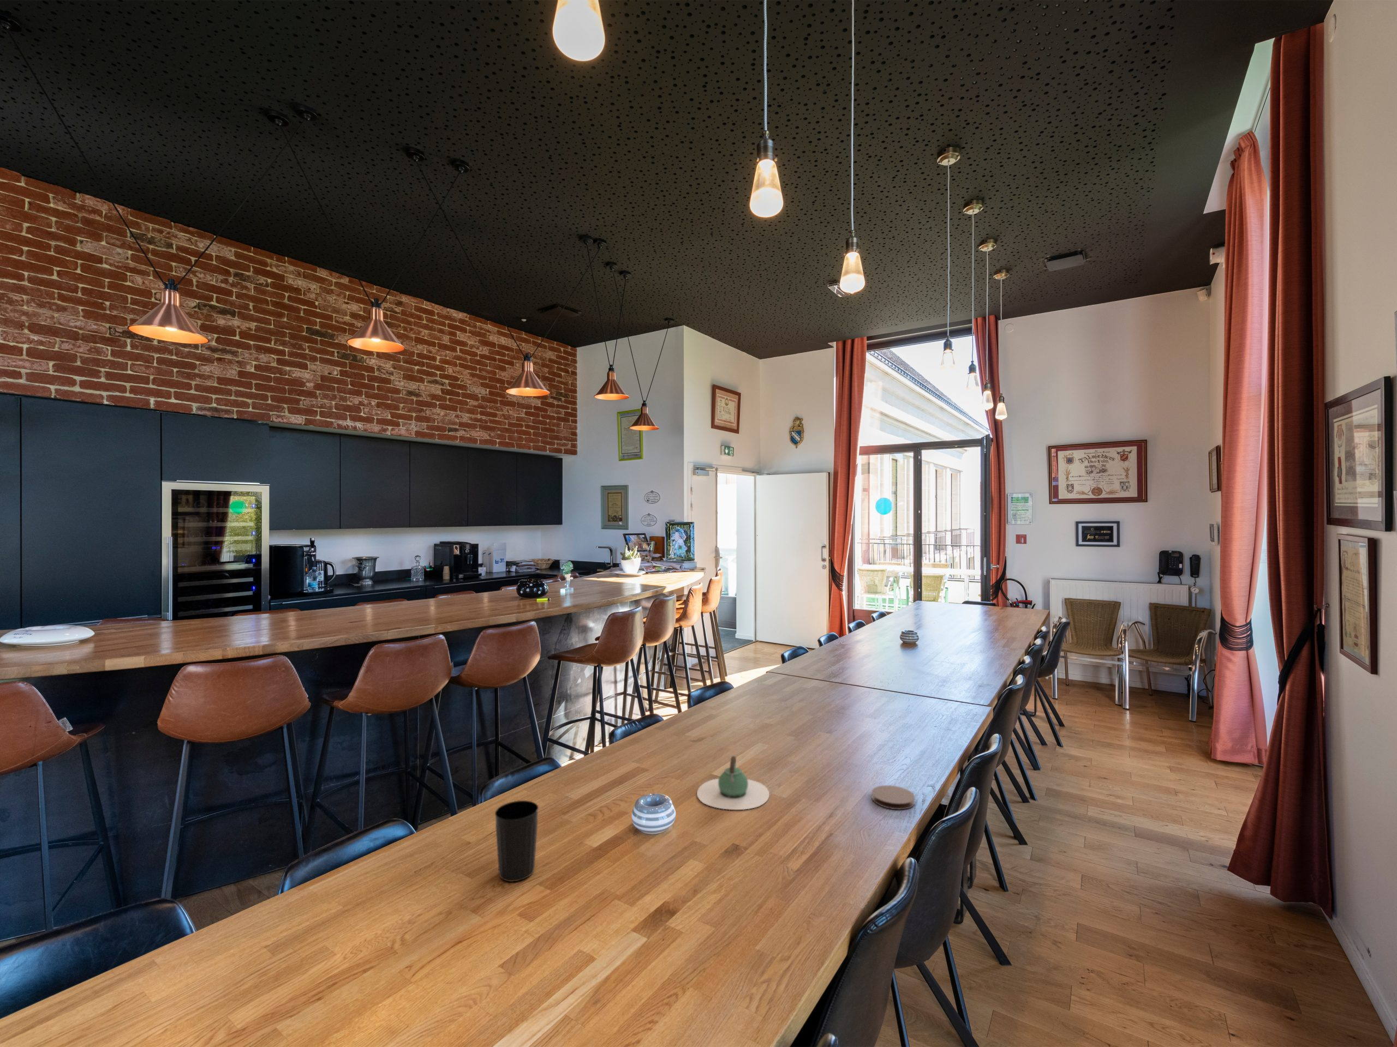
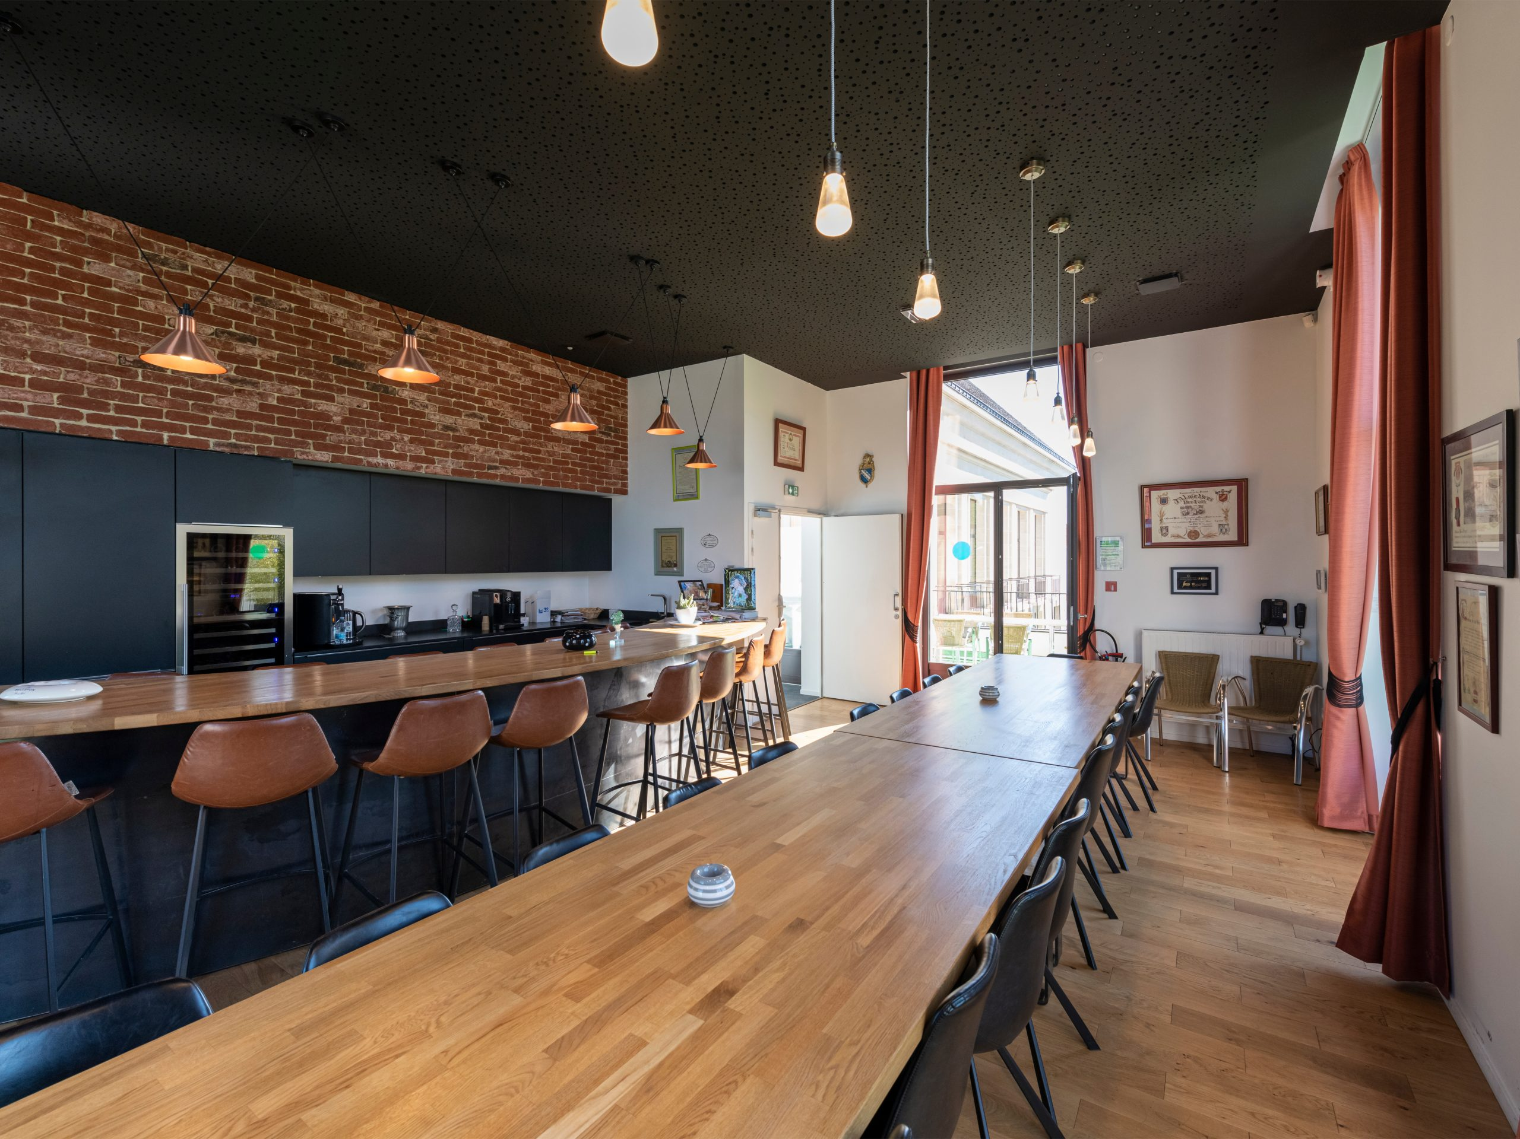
- cup [494,800,539,882]
- coaster [871,785,915,811]
- teapot [696,756,770,811]
